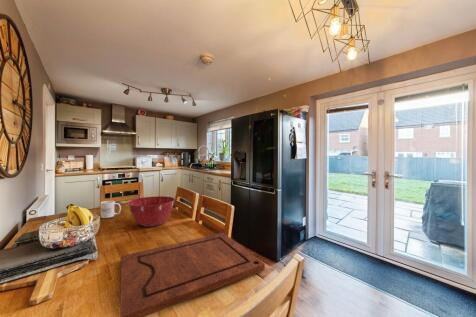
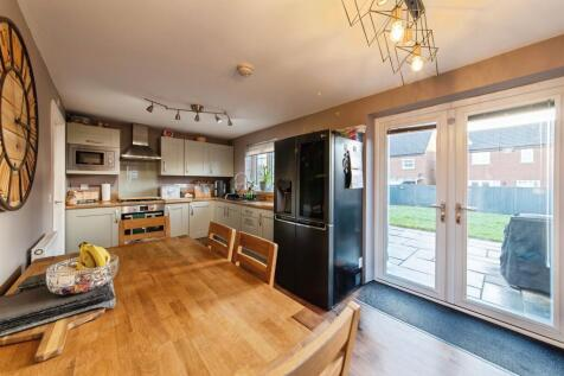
- mixing bowl [127,195,176,228]
- mug [99,200,122,219]
- cutting board [119,232,266,317]
